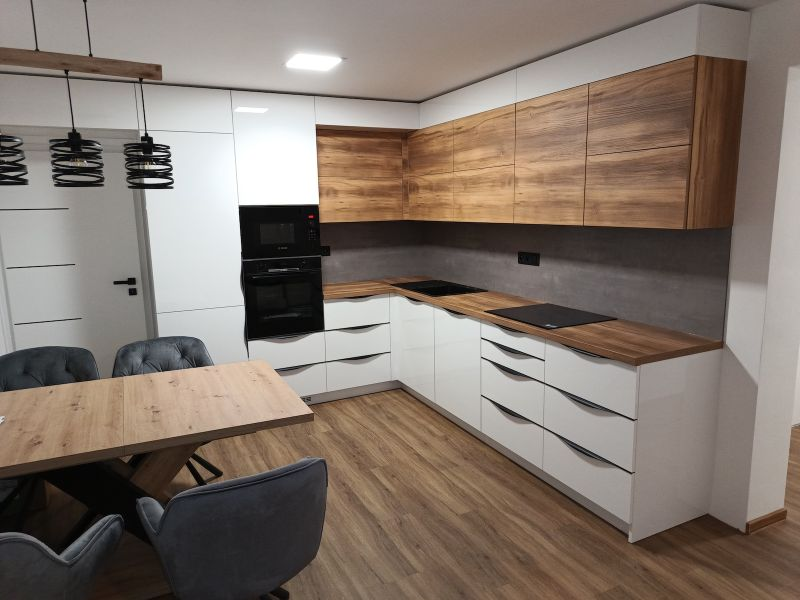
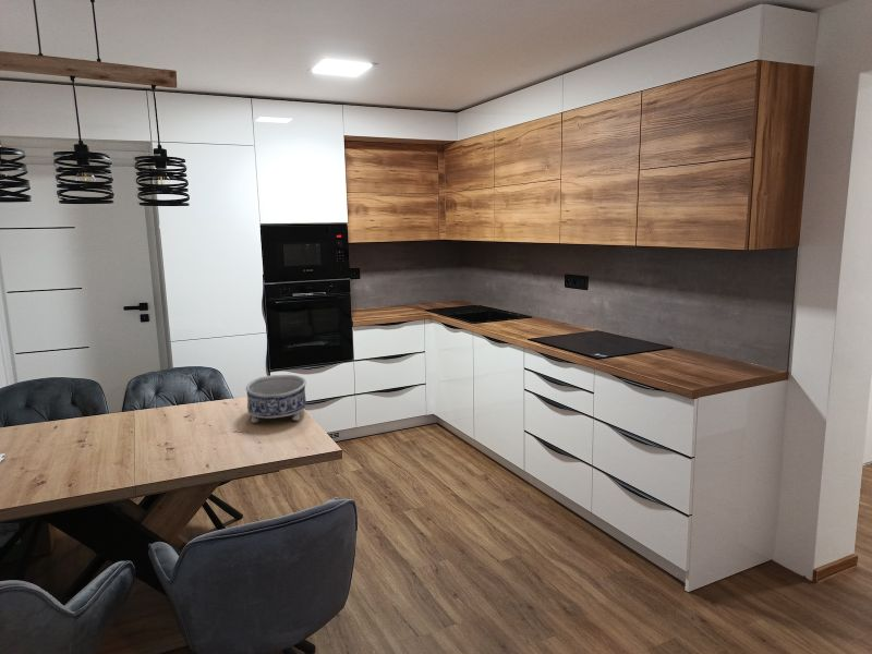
+ decorative bowl [245,374,307,424]
